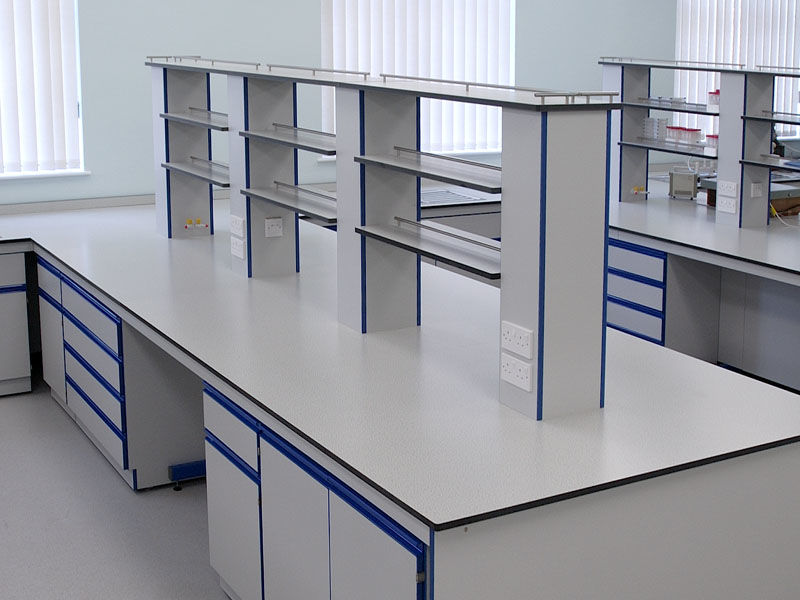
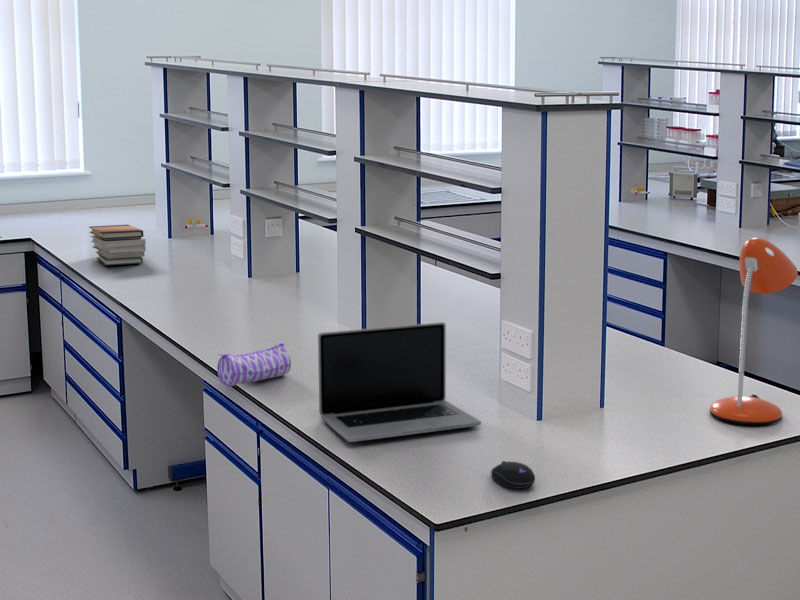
+ laptop [317,321,482,443]
+ book stack [88,224,147,266]
+ desk lamp [709,237,799,425]
+ computer mouse [490,460,536,490]
+ pencil case [216,342,292,388]
